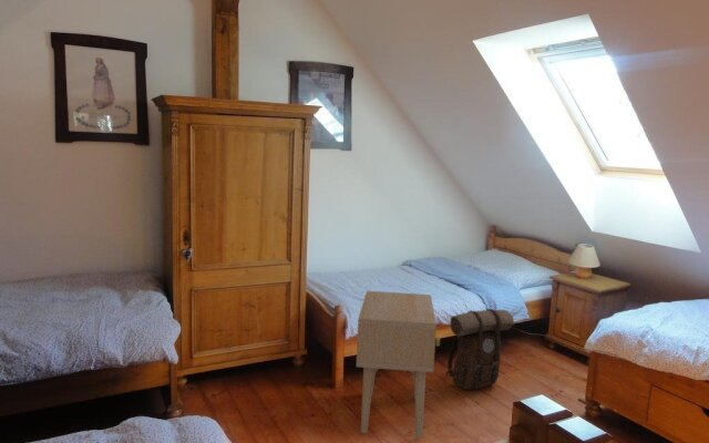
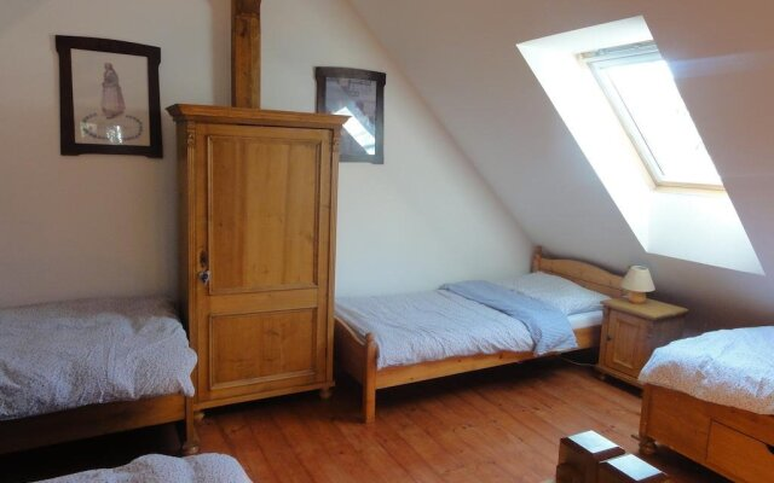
- backpack [444,308,515,391]
- side table [356,290,441,440]
